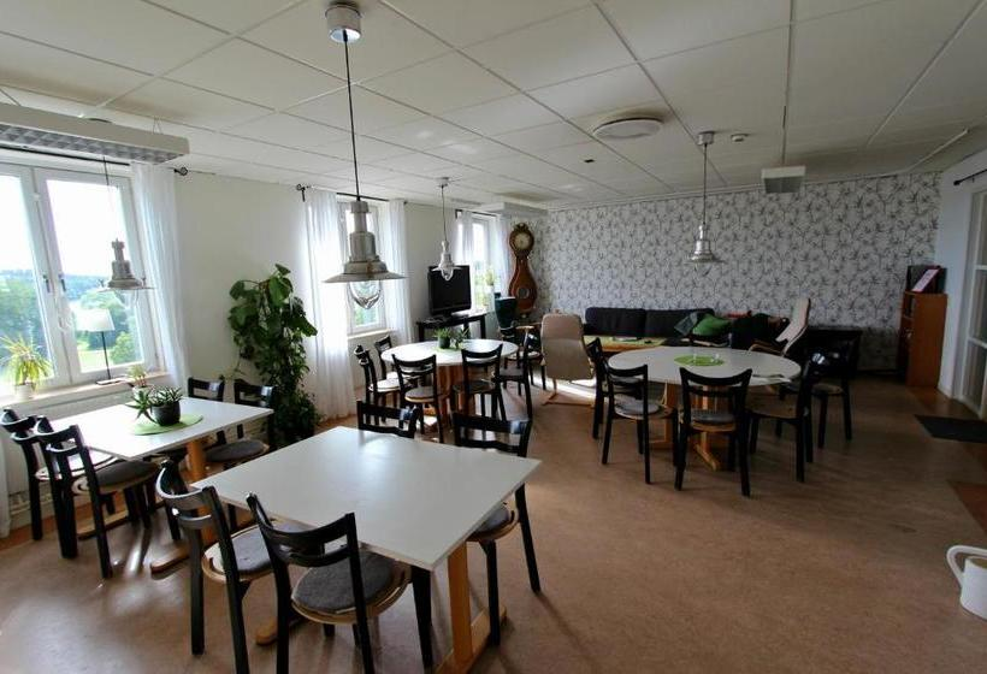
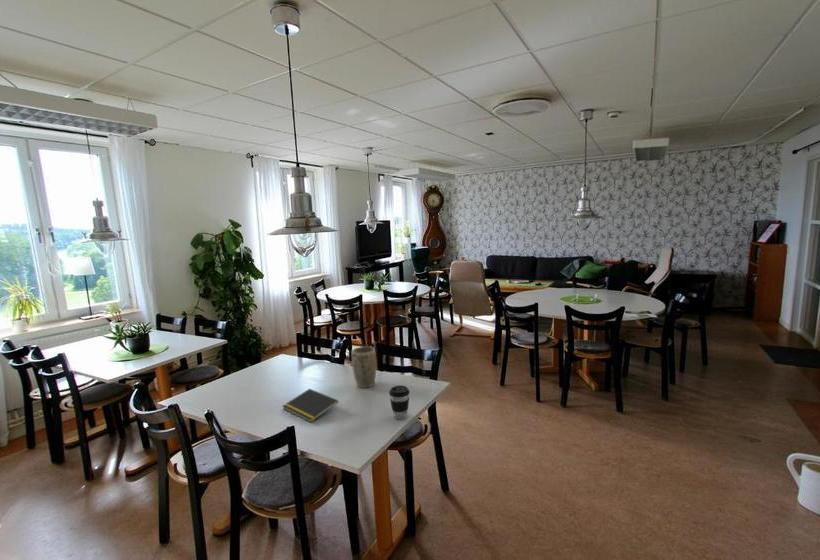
+ notepad [281,388,339,423]
+ coffee cup [388,385,411,420]
+ plant pot [351,345,377,389]
